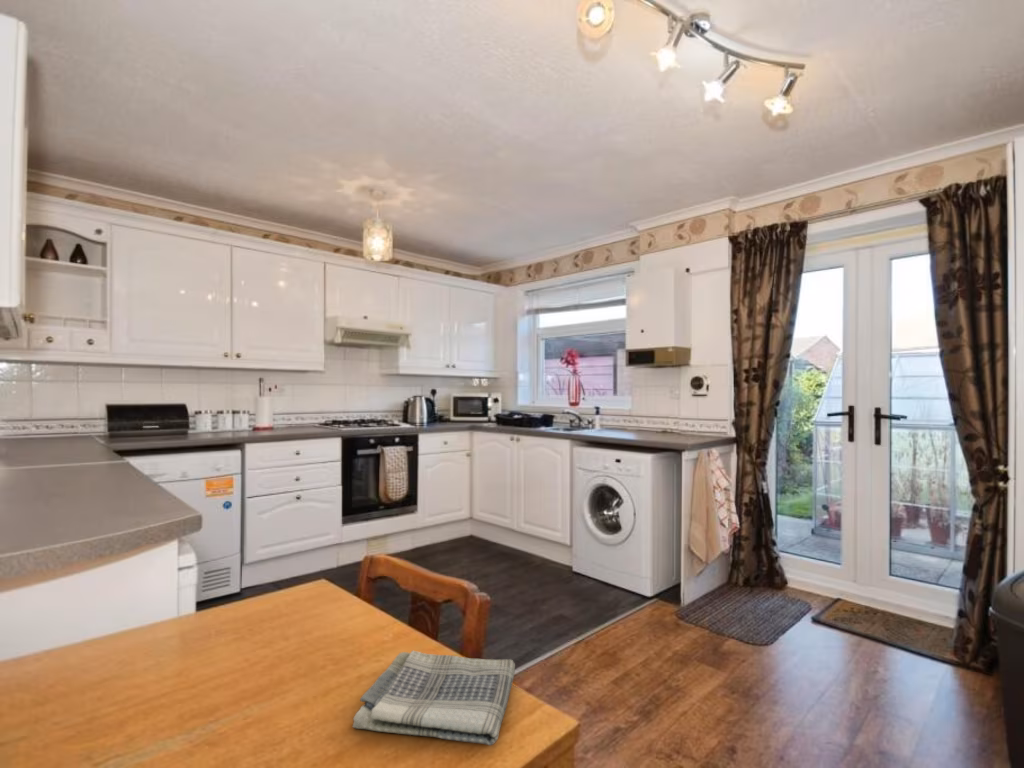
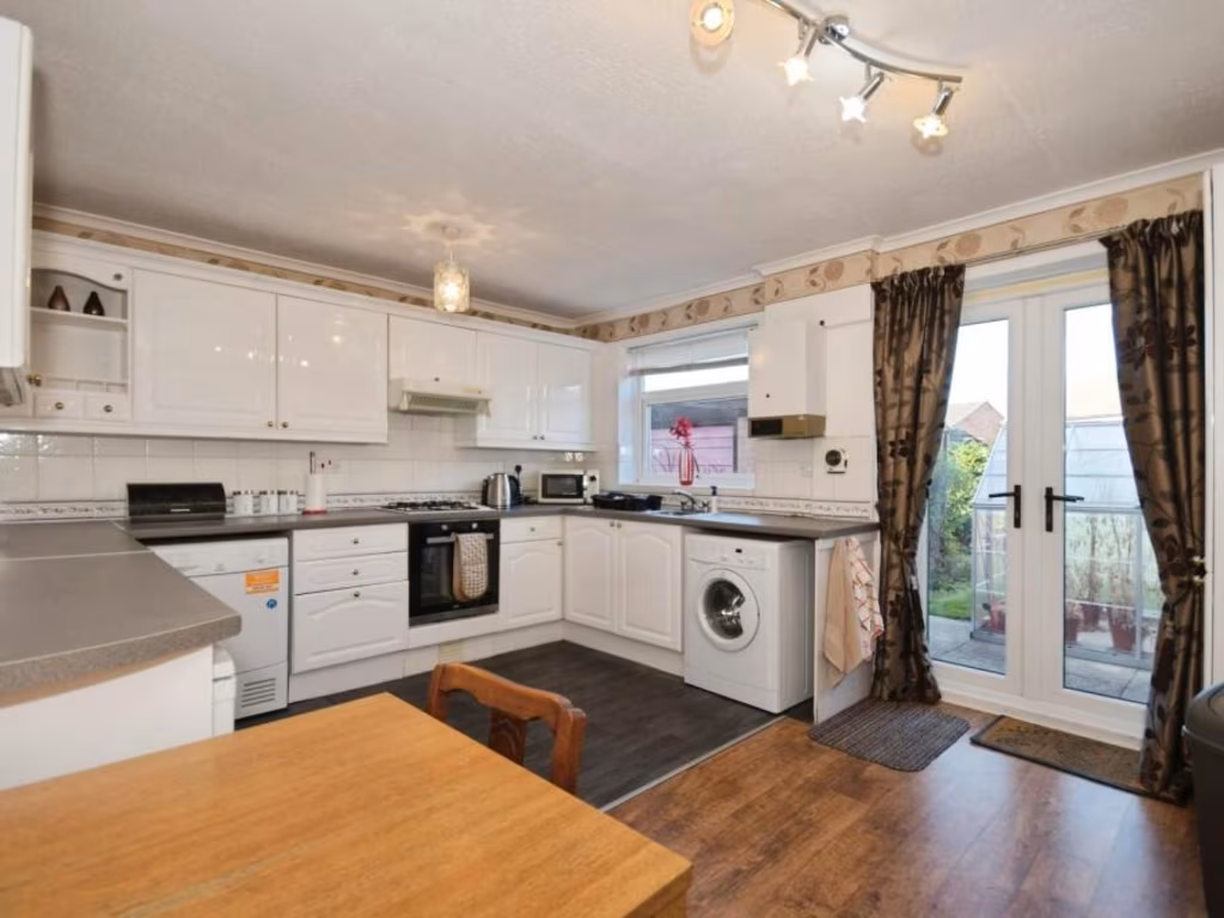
- dish towel [352,650,516,746]
